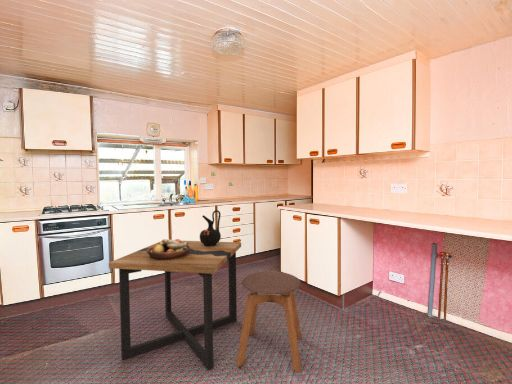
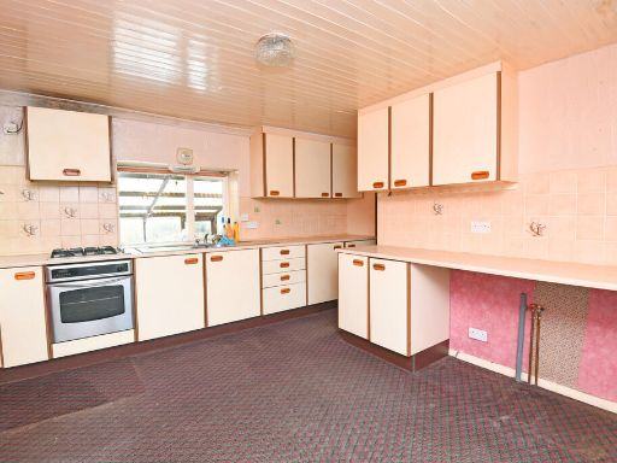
- stool [235,270,303,374]
- side table [108,240,242,371]
- fruit bowl [146,238,190,260]
- ceramic jug [199,209,222,246]
